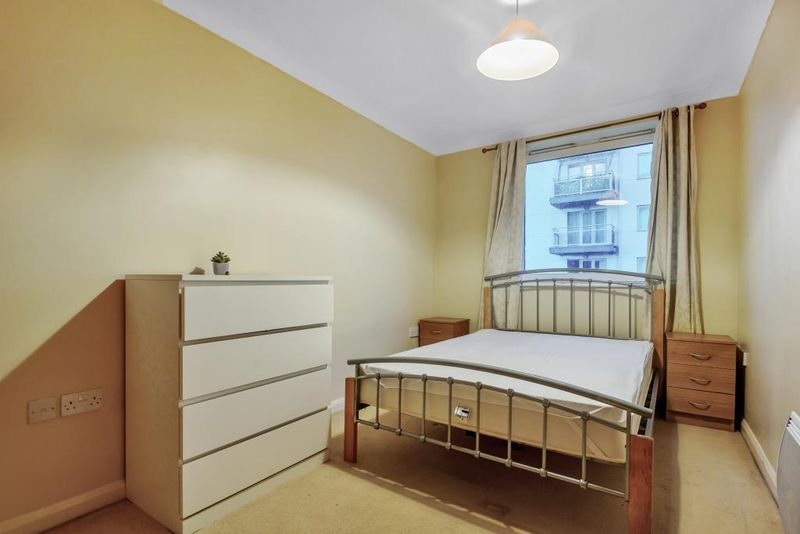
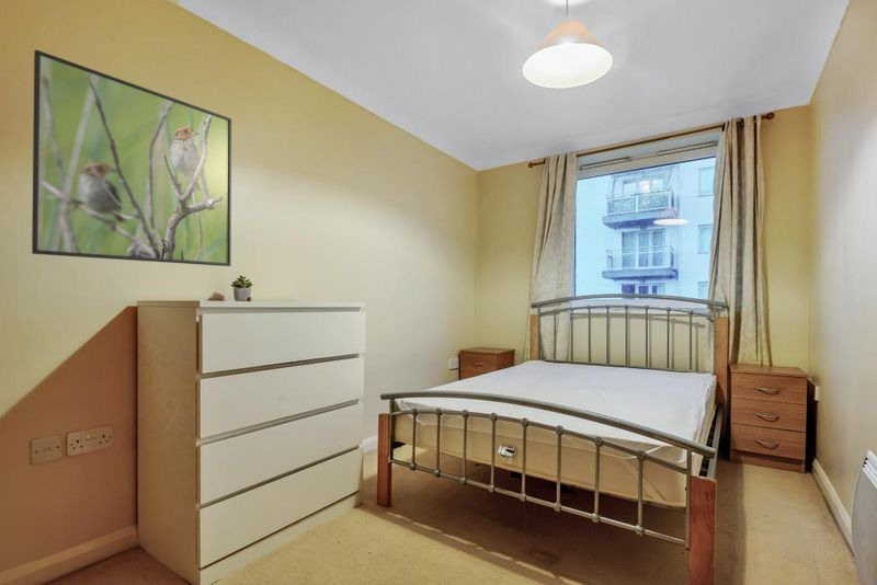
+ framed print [31,49,232,267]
